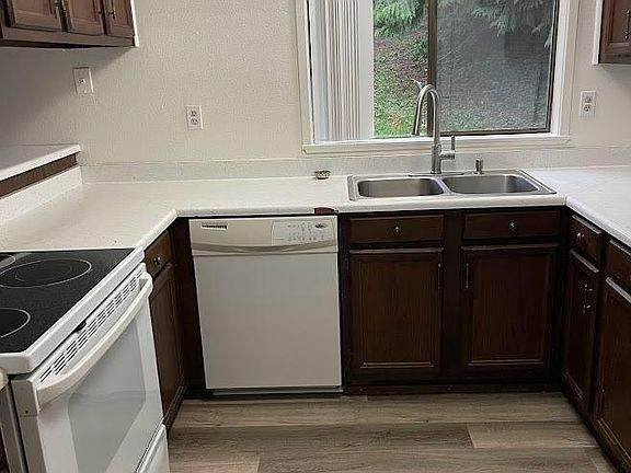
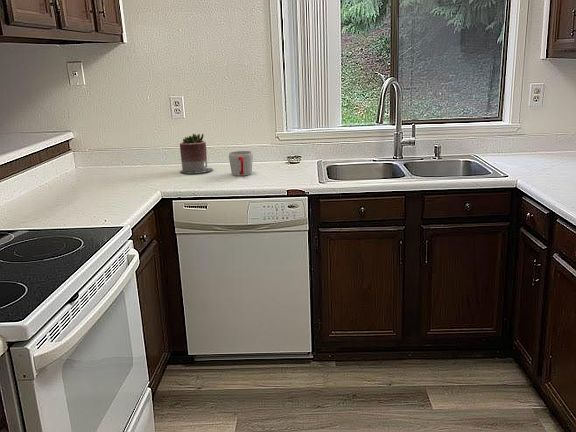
+ mug [228,150,254,177]
+ succulent planter [179,133,214,174]
